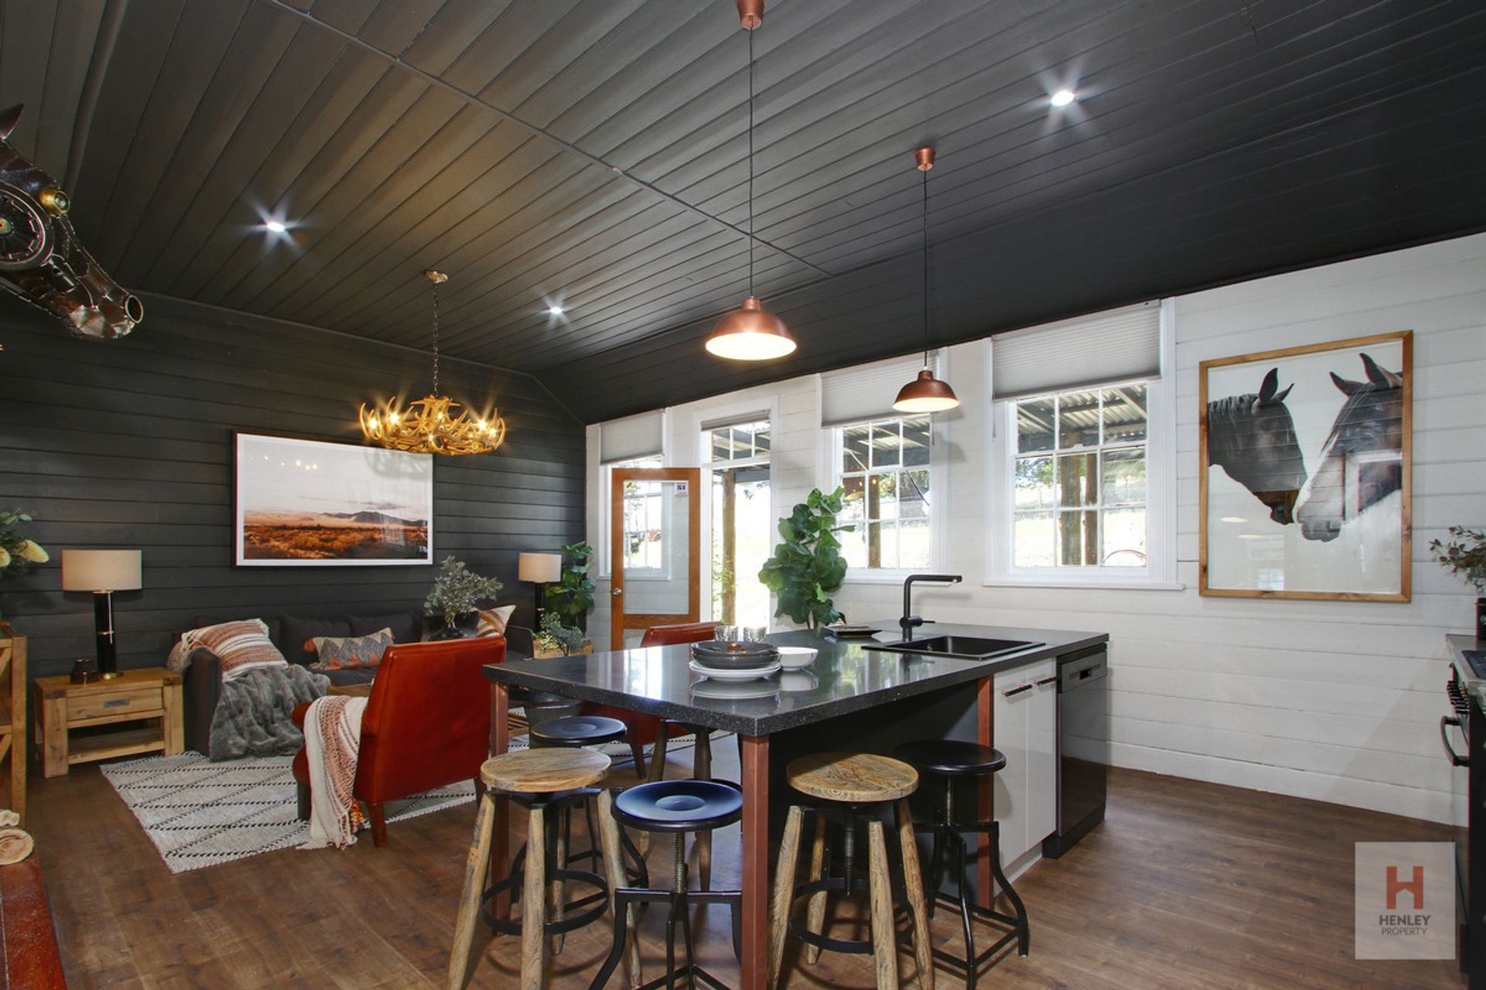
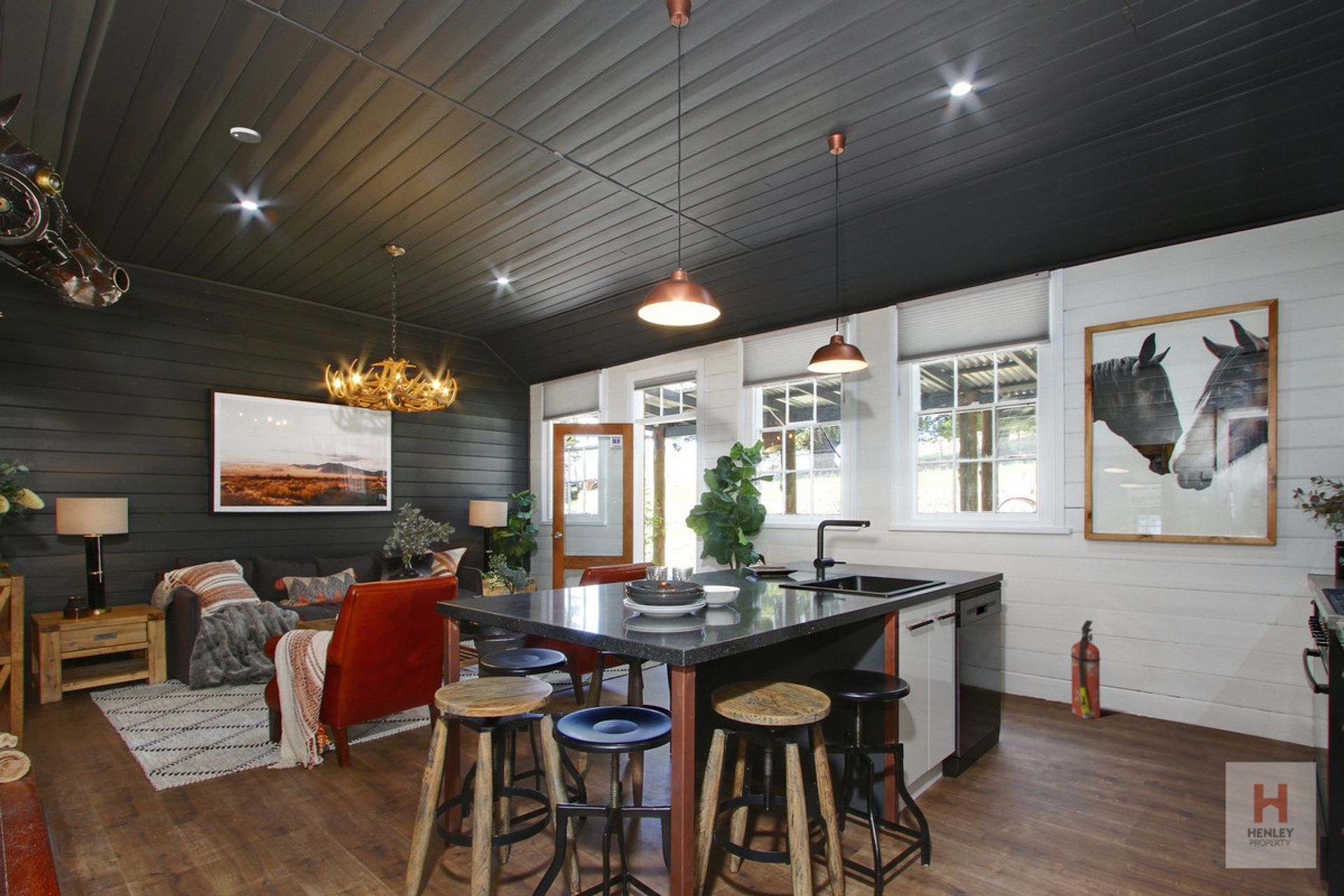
+ smoke detector [230,127,262,144]
+ fire extinguisher [1070,619,1101,720]
